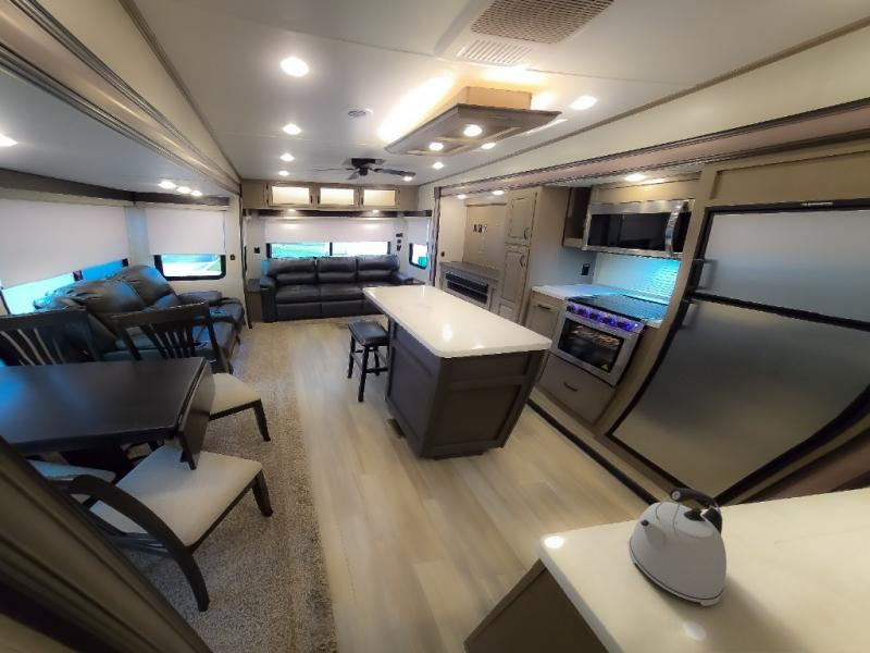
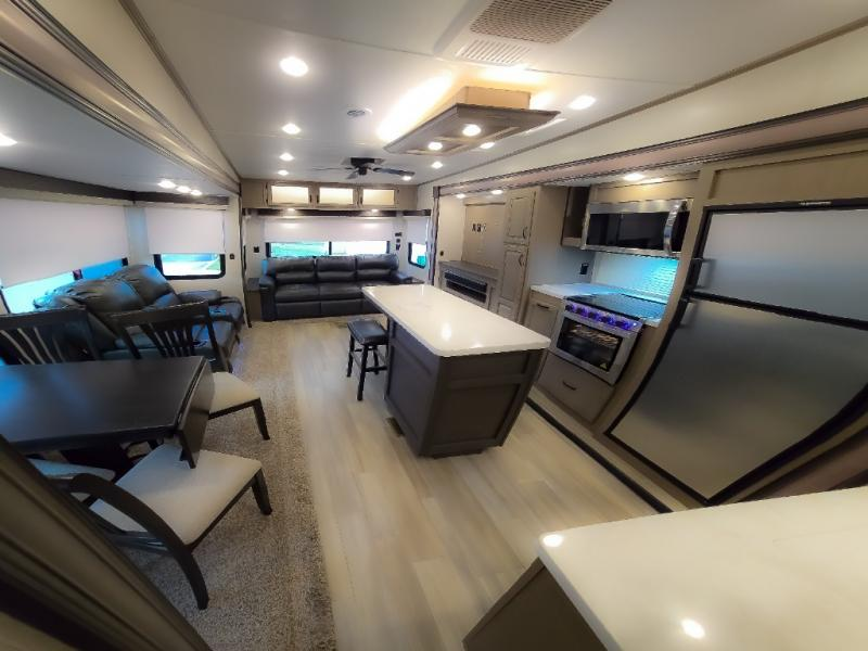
- kettle [627,486,728,607]
